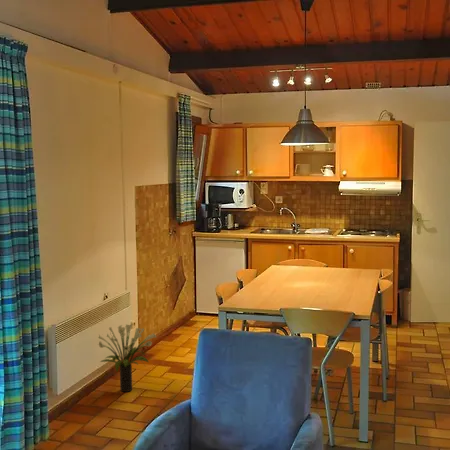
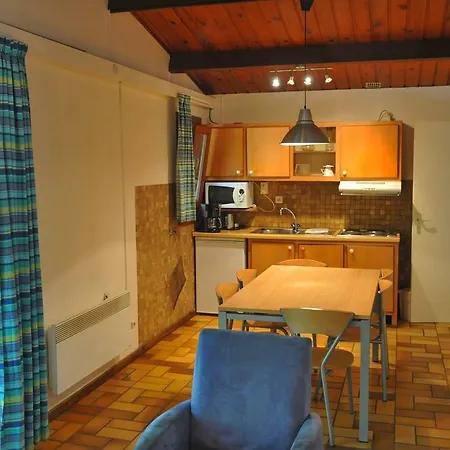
- potted plant [98,323,158,393]
